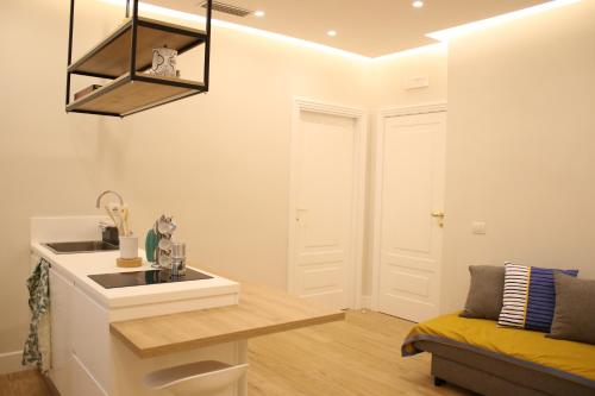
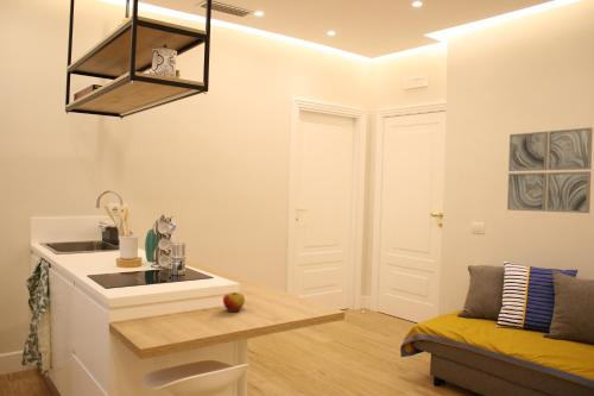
+ apple [222,291,246,313]
+ wall art [506,126,594,214]
